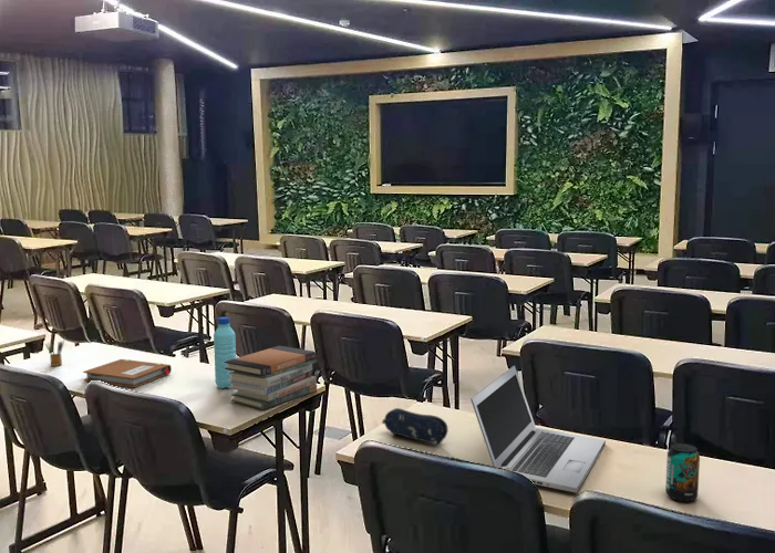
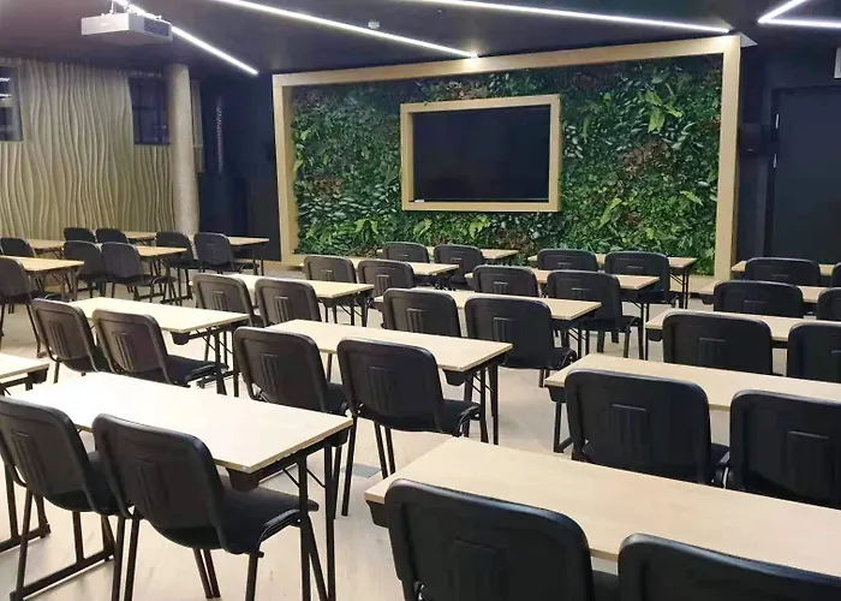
- pencil box [44,340,65,367]
- notebook [82,358,173,388]
- water bottle [213,316,237,389]
- book stack [224,345,318,410]
- pencil case [381,407,450,445]
- laptop [469,365,607,494]
- beverage can [664,441,701,502]
